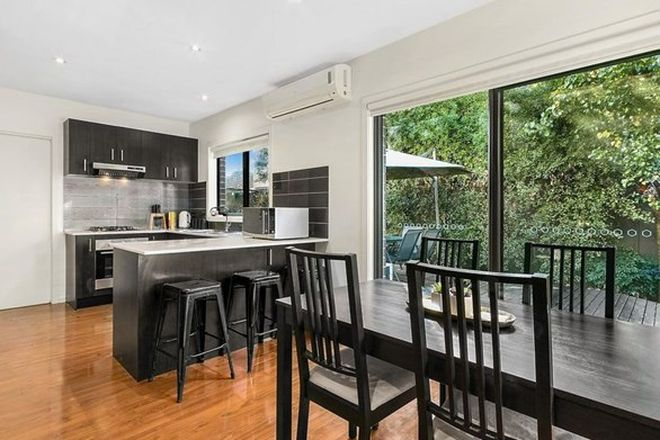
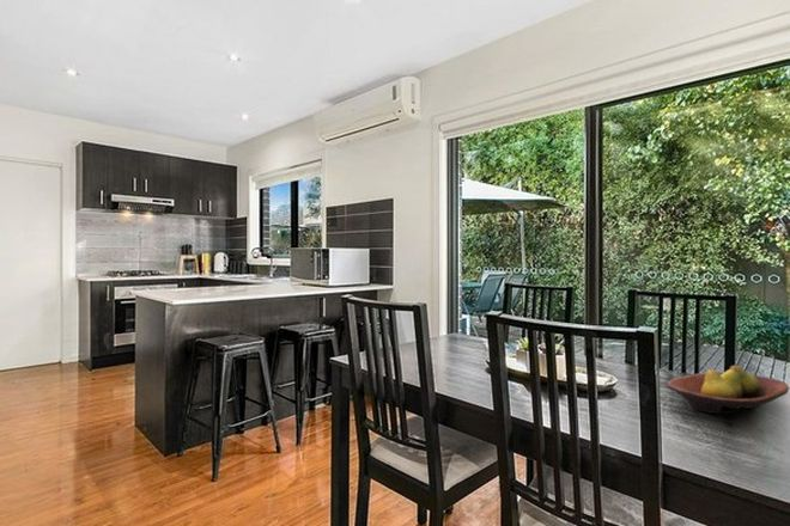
+ fruit bowl [666,365,790,415]
